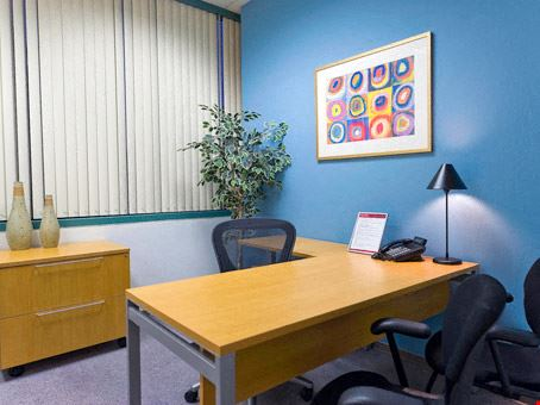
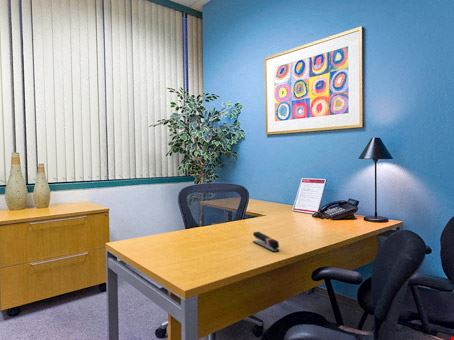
+ stapler [252,231,280,253]
